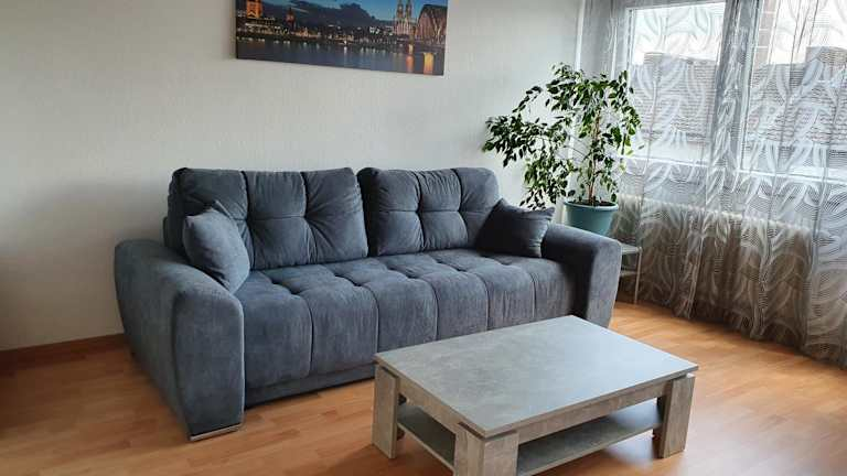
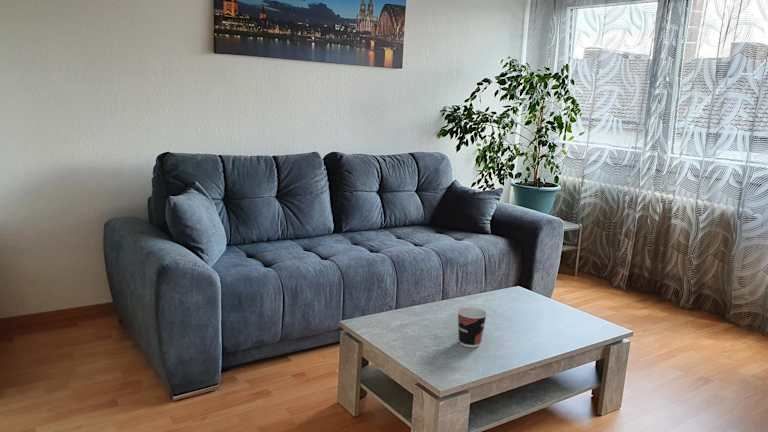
+ cup [456,306,488,348]
